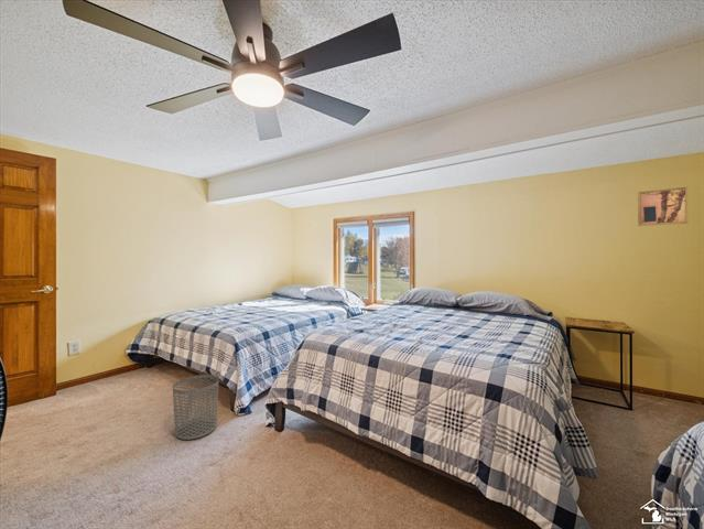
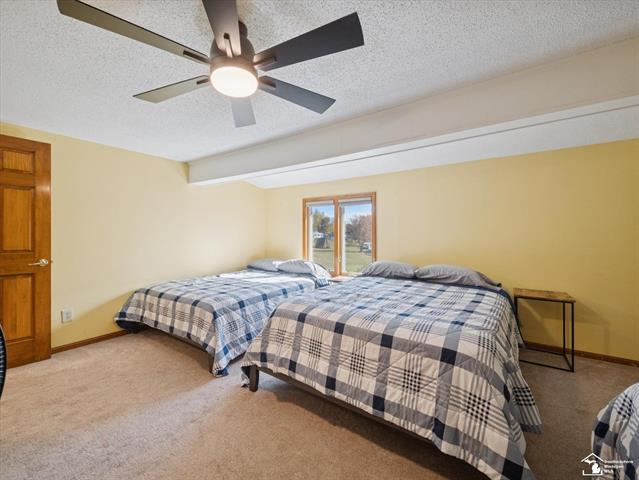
- waste bin [172,374,220,441]
- wall art [637,186,690,227]
